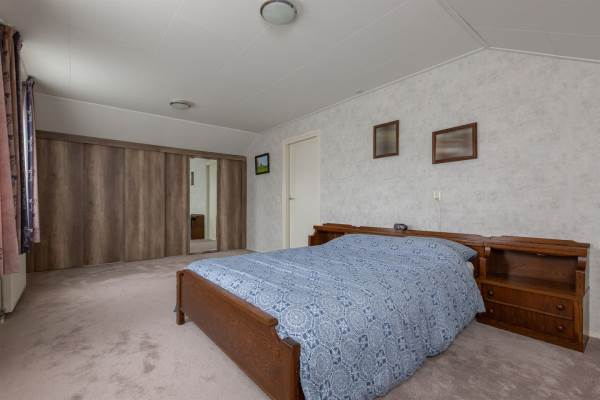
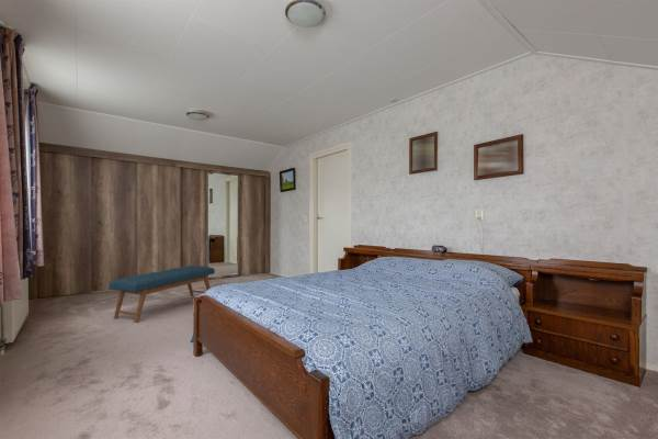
+ bench [109,264,216,324]
